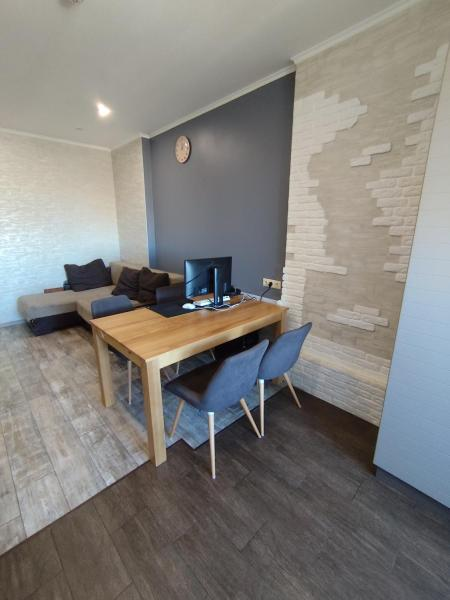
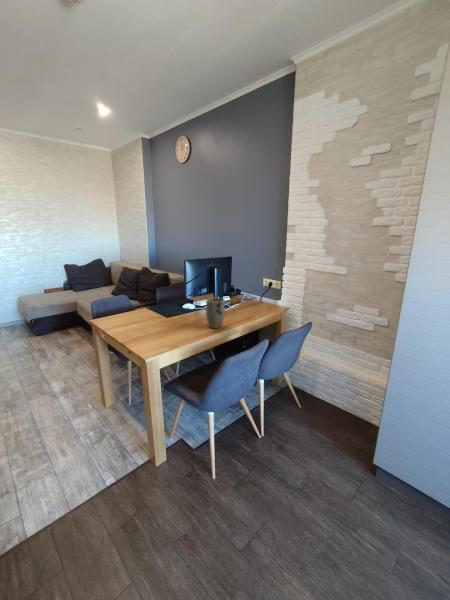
+ plant pot [205,297,226,329]
